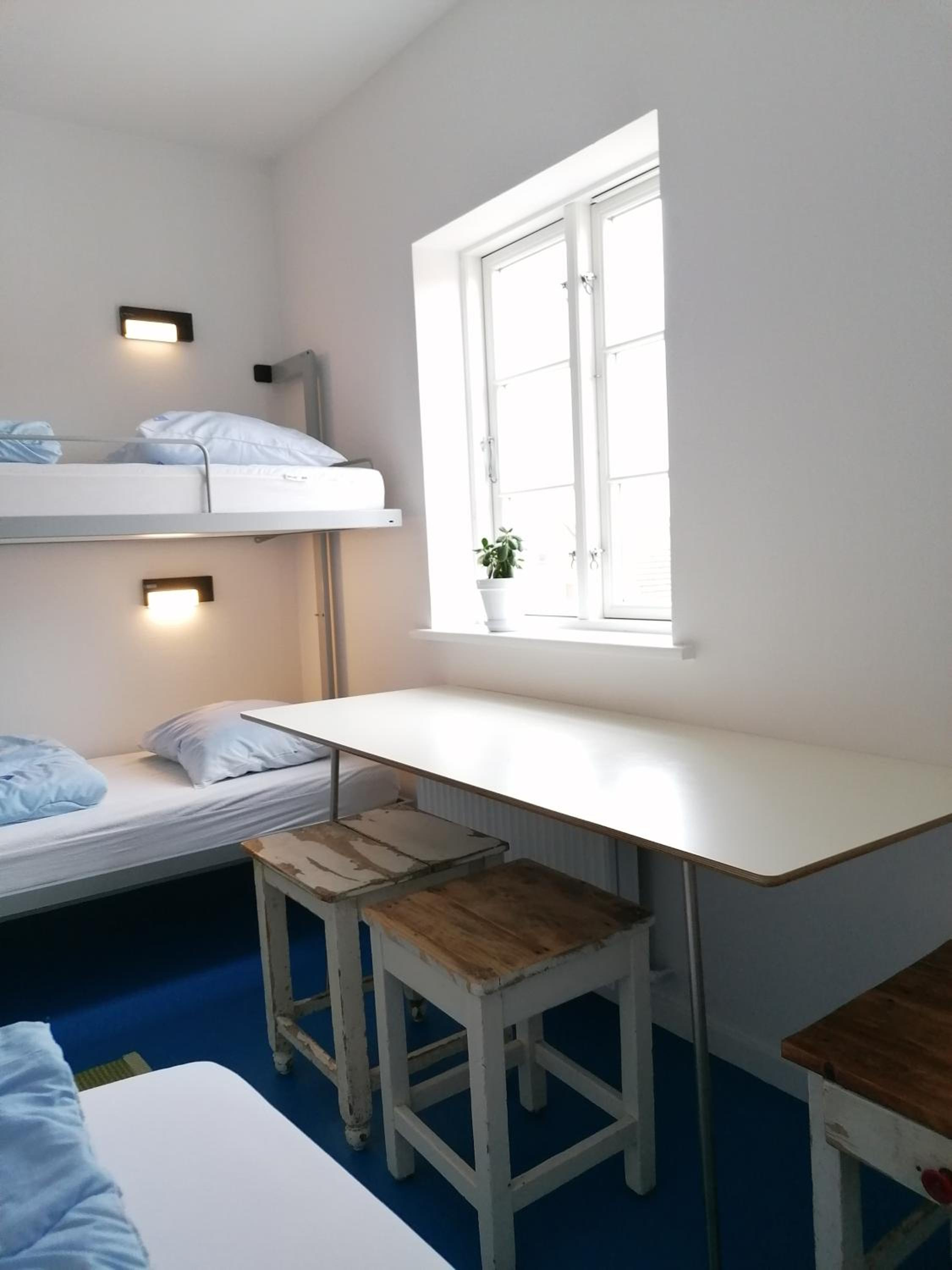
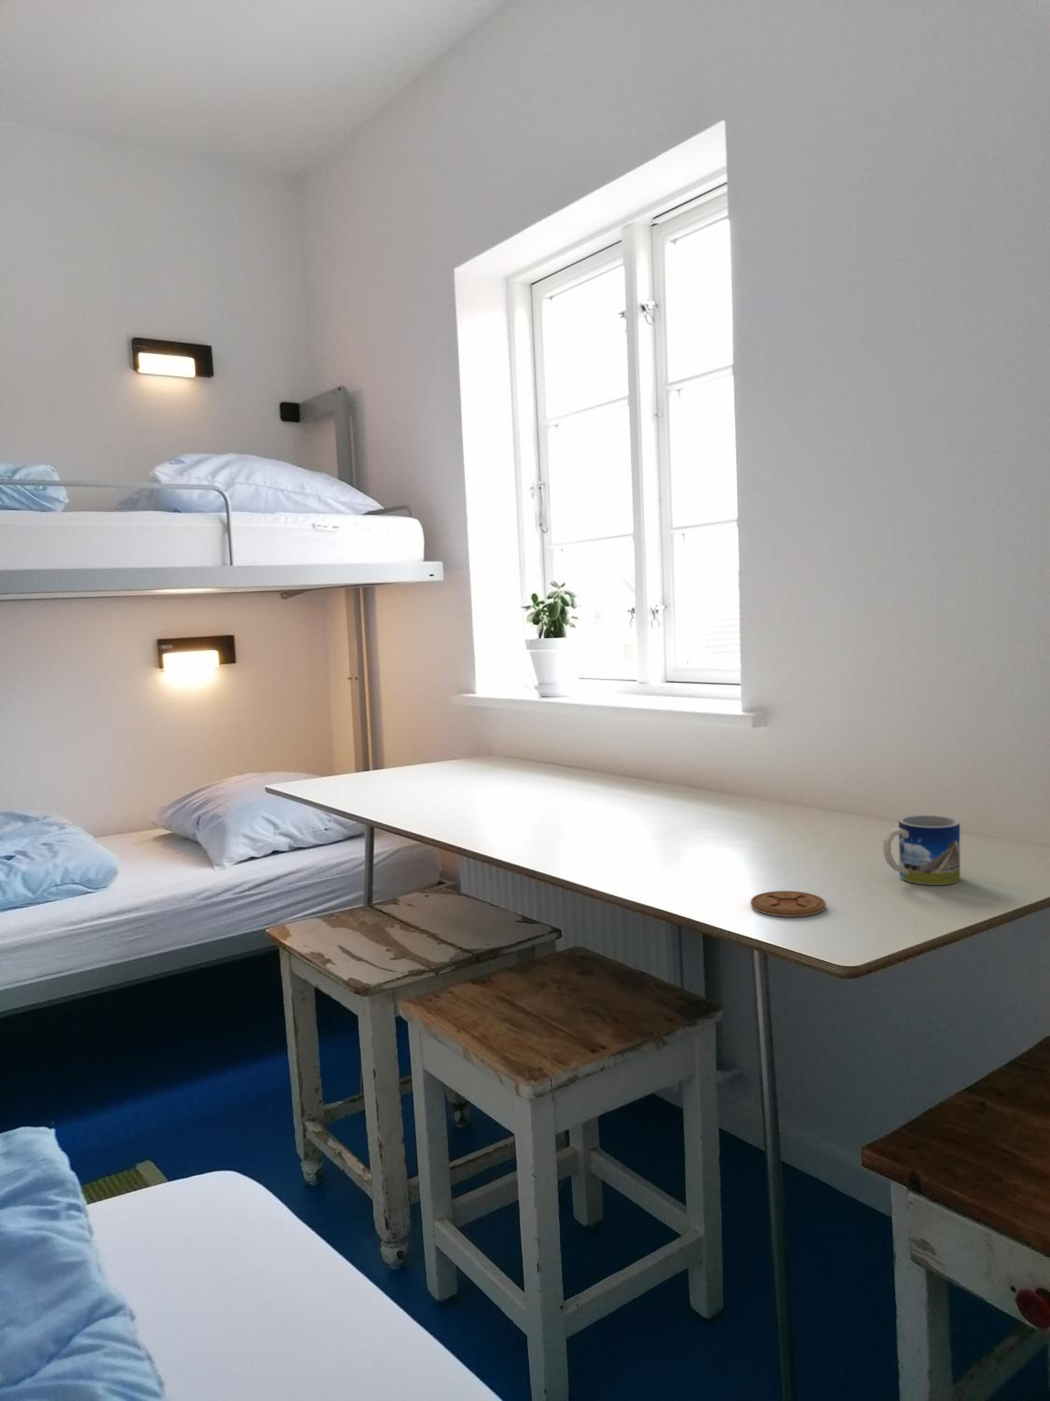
+ coaster [750,890,826,917]
+ mug [882,814,961,886]
